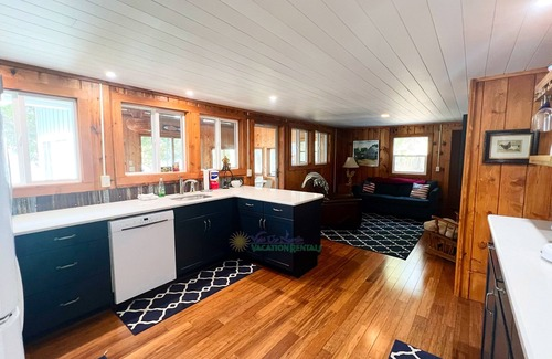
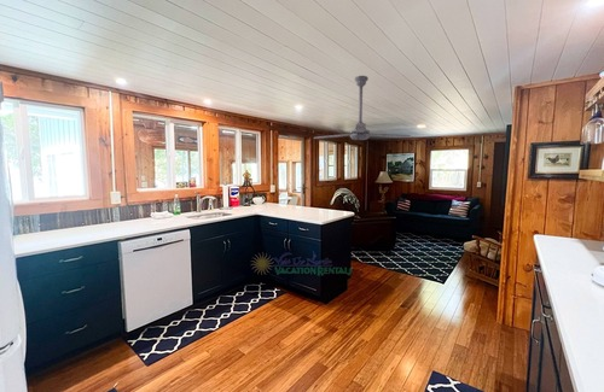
+ ceiling fan [313,75,411,141]
